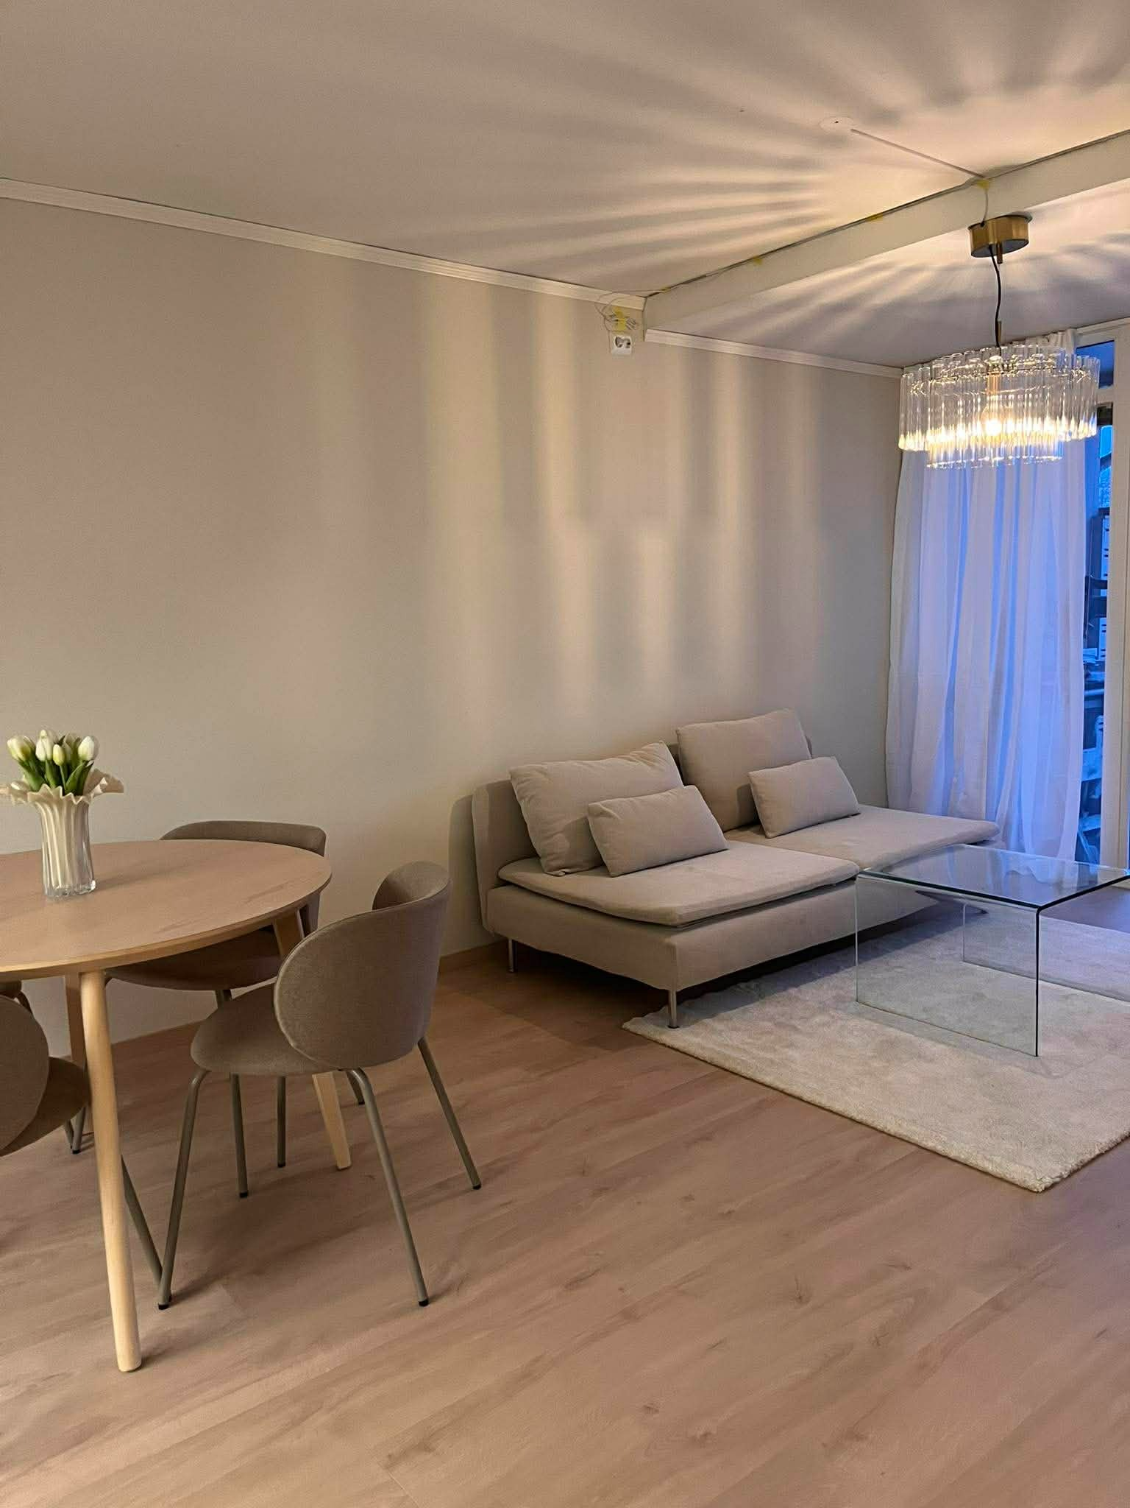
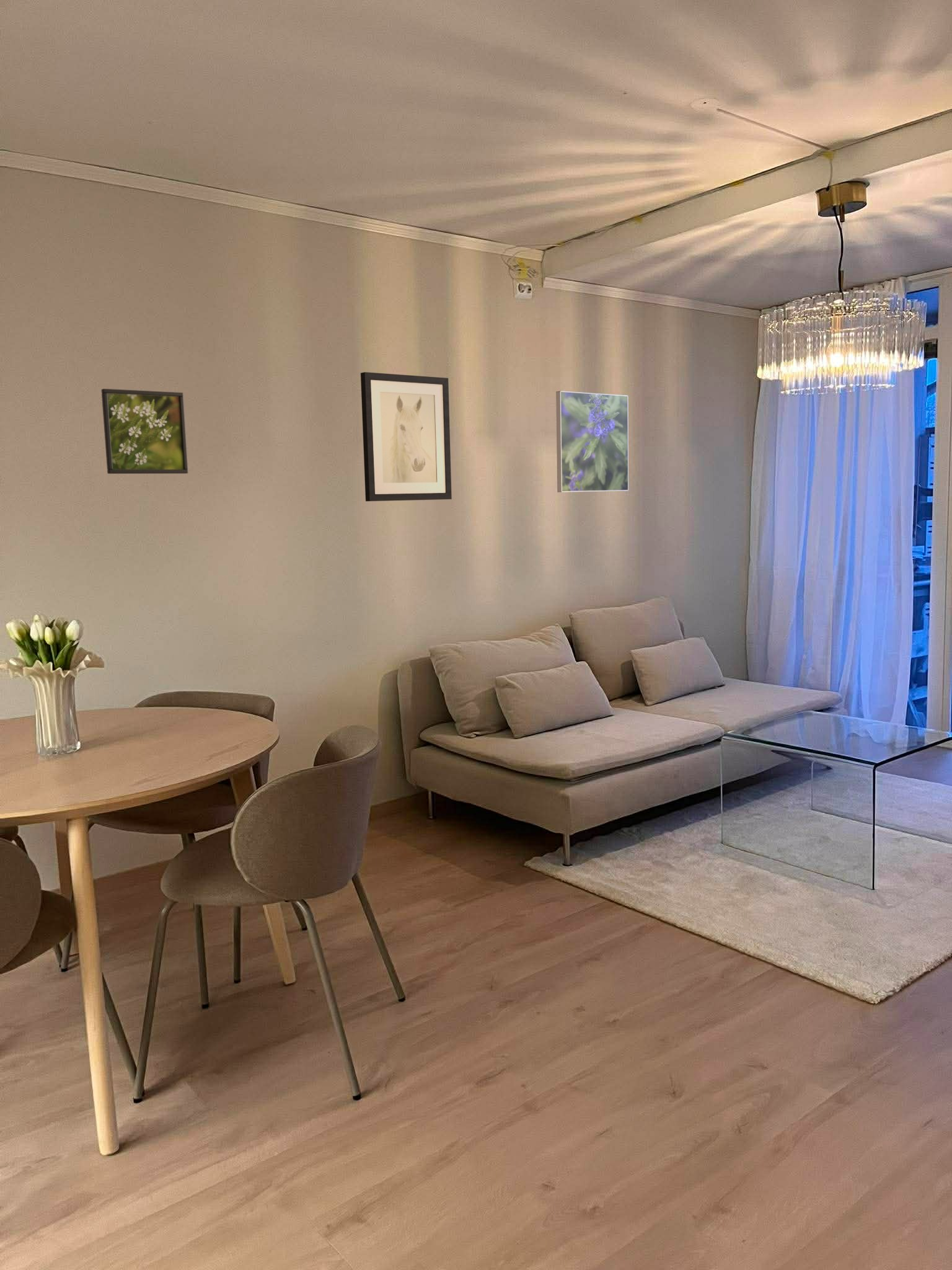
+ wall art [360,371,452,502]
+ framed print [101,388,188,474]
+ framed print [555,391,629,493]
